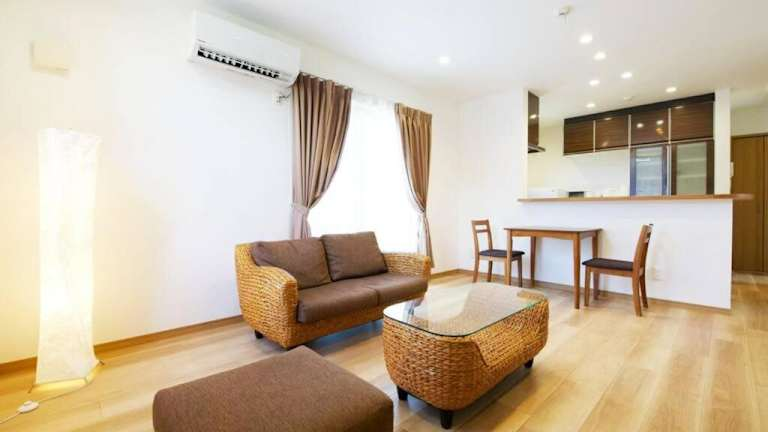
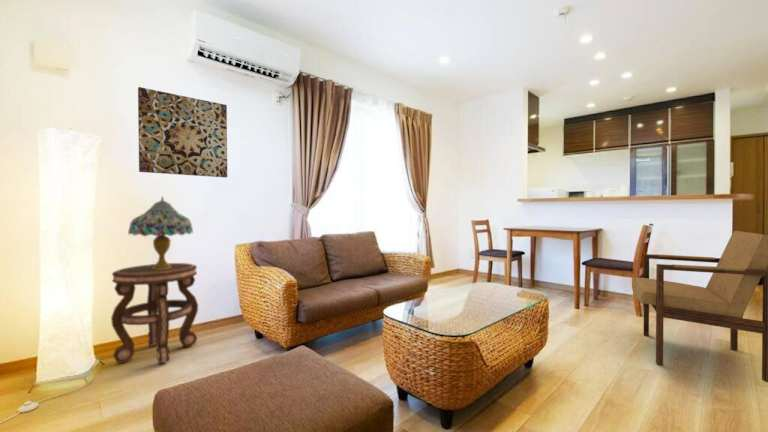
+ side table [110,262,199,365]
+ wall art [137,86,228,178]
+ table lamp [127,195,194,270]
+ armchair [631,230,768,383]
